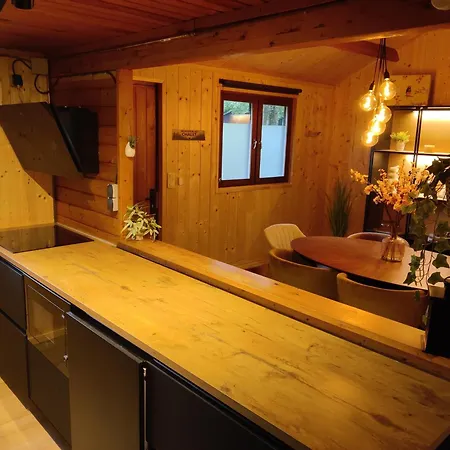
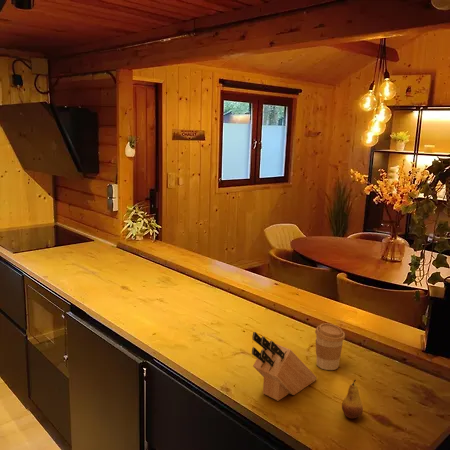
+ coffee cup [314,322,346,371]
+ knife block [251,331,318,402]
+ fruit [341,379,364,419]
